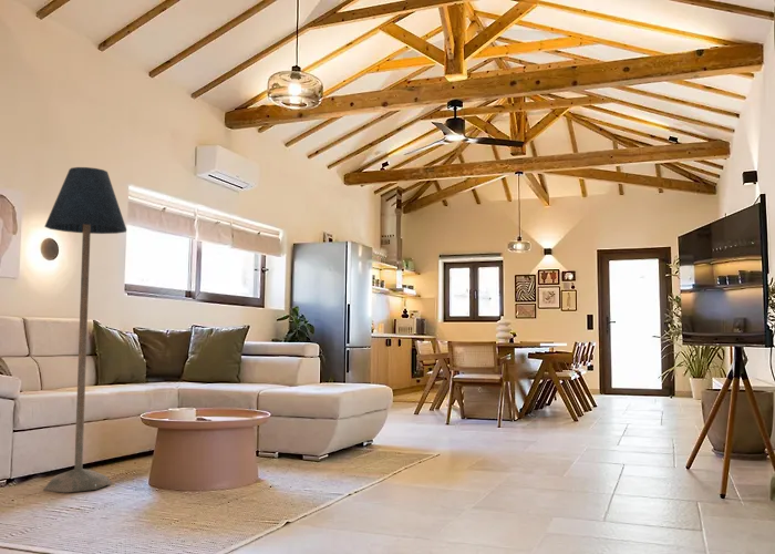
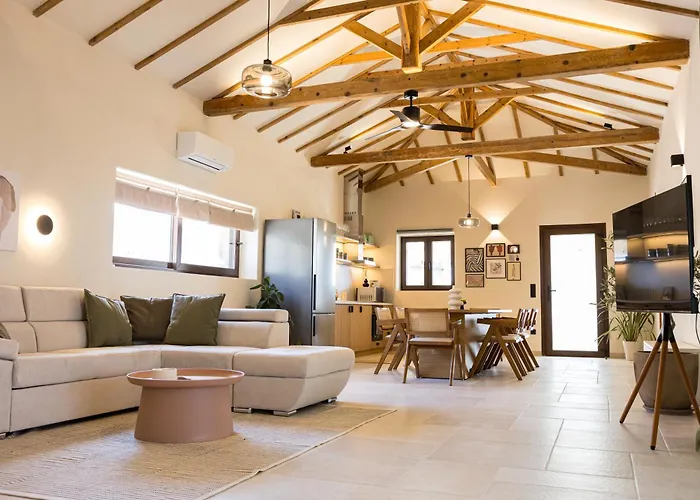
- floor lamp [42,166,127,494]
